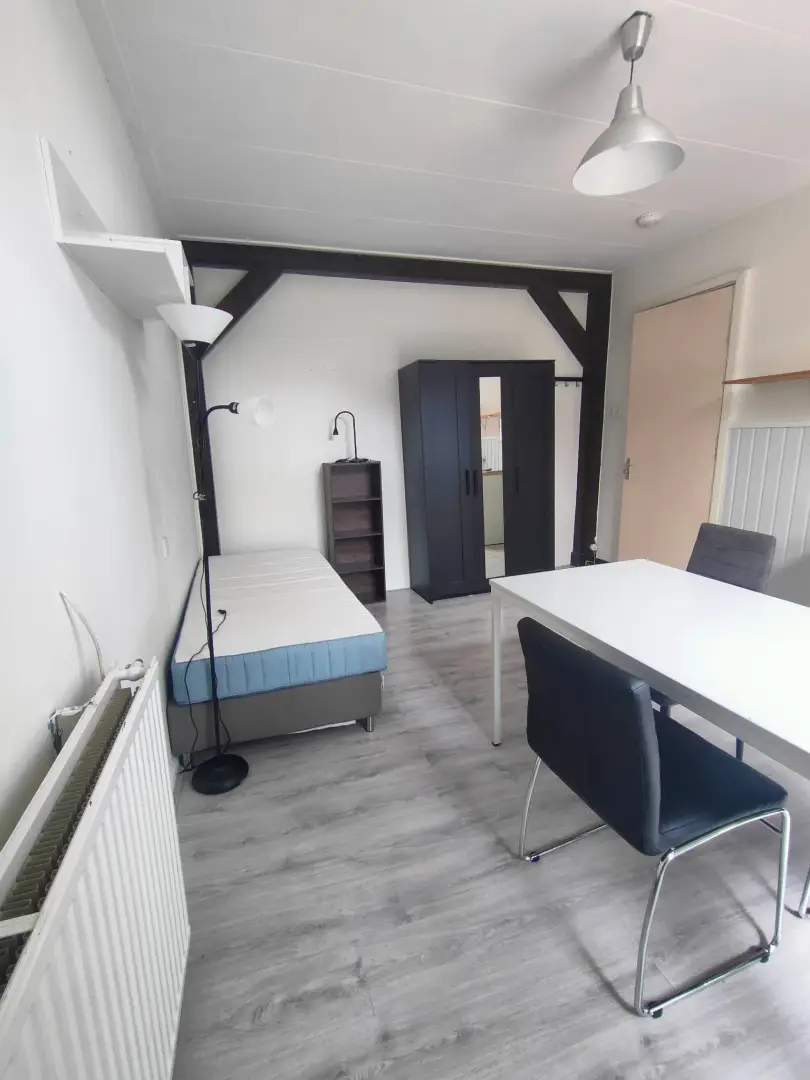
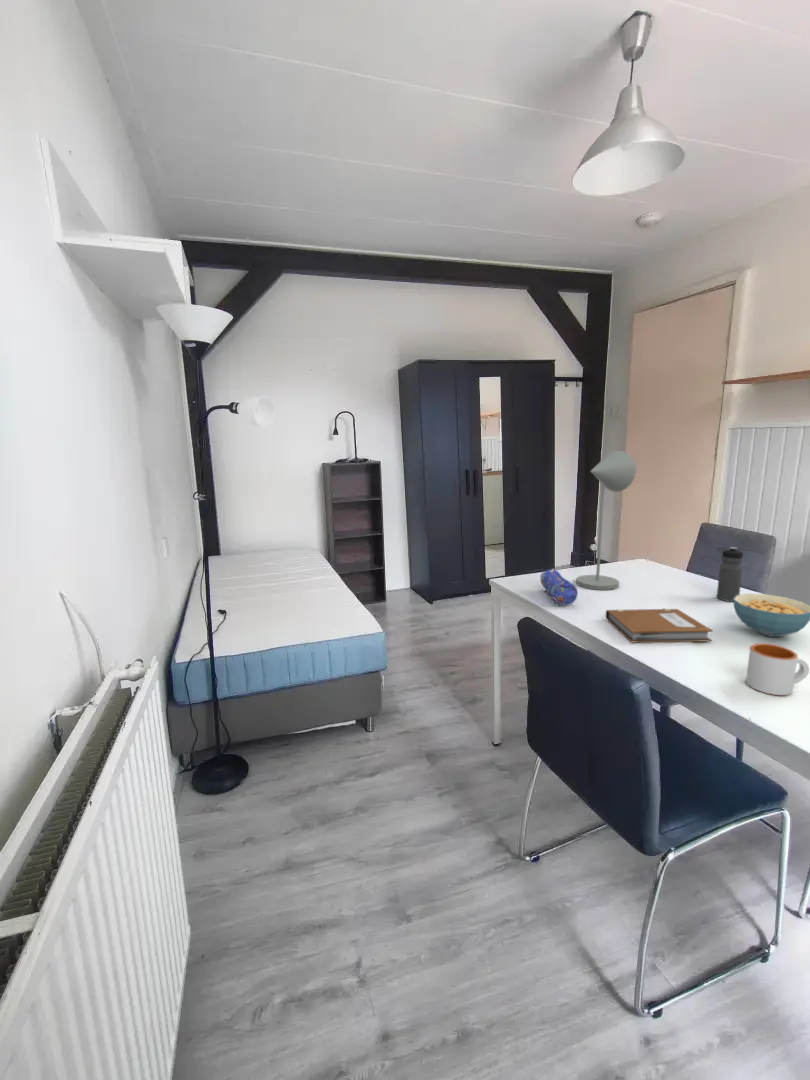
+ desk lamp [575,450,637,591]
+ pencil case [539,567,579,606]
+ mug [745,642,810,696]
+ water bottle [716,546,744,603]
+ notebook [605,608,714,643]
+ cereal bowl [733,593,810,638]
